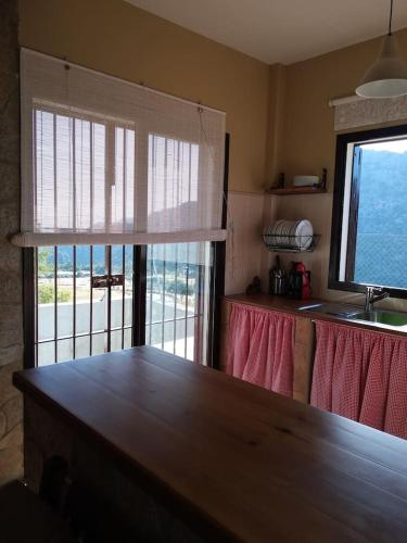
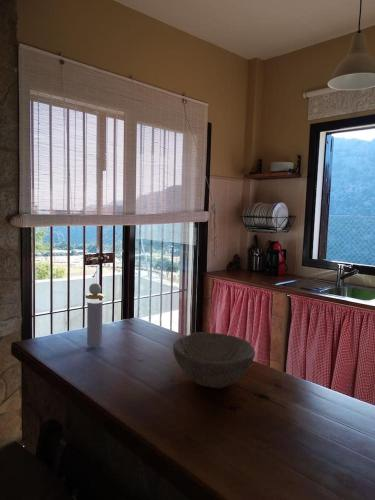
+ perfume bottle [84,282,106,347]
+ bowl [172,331,256,389]
